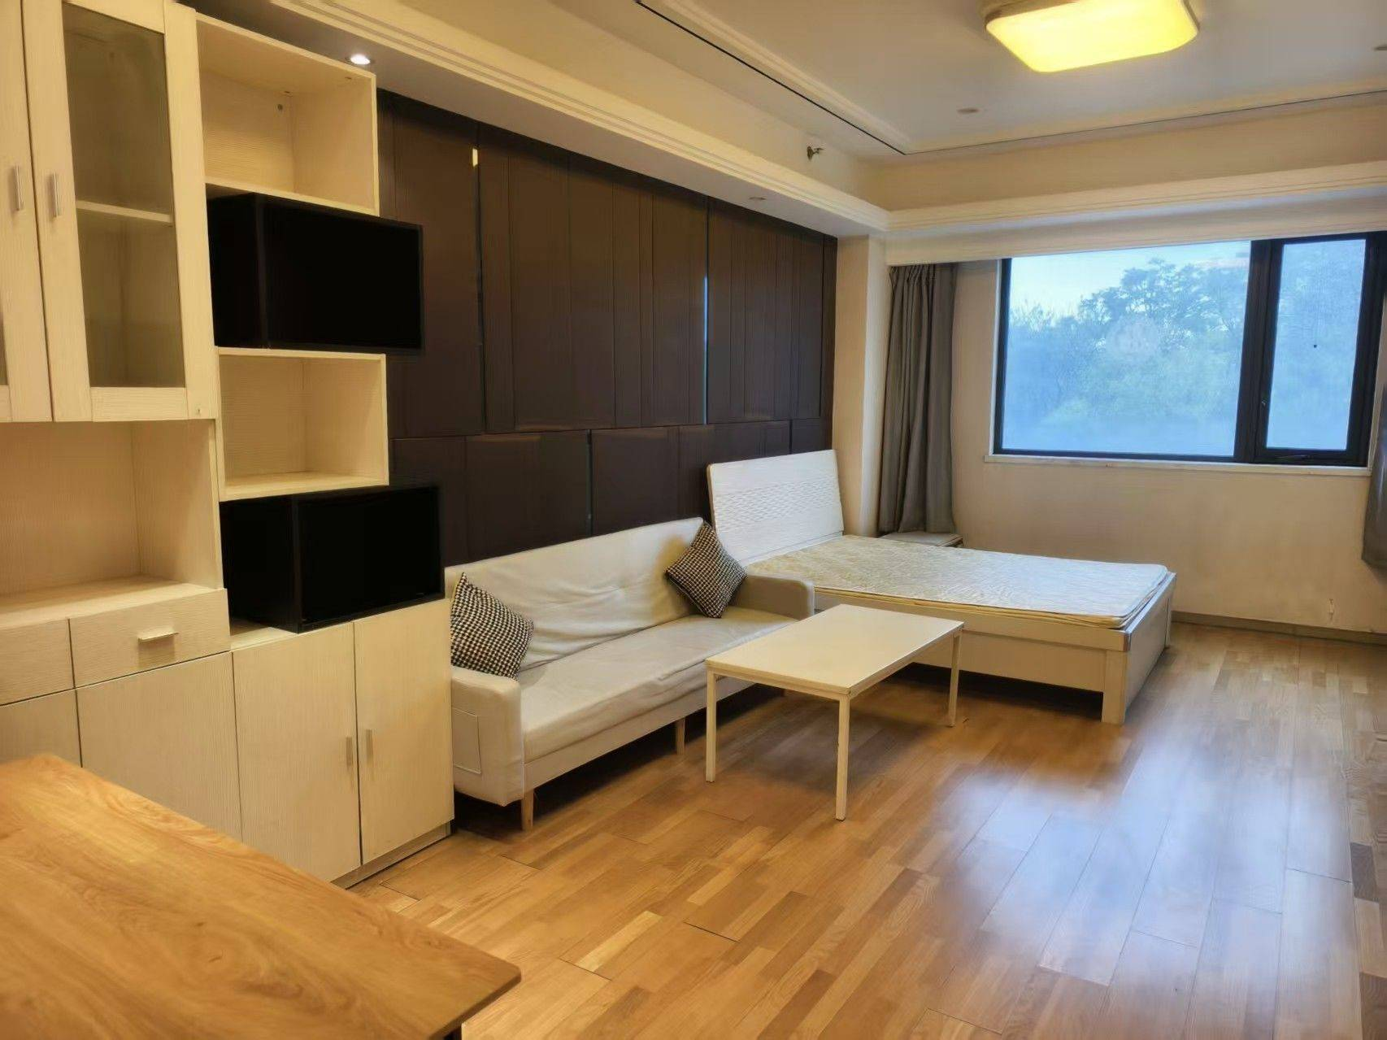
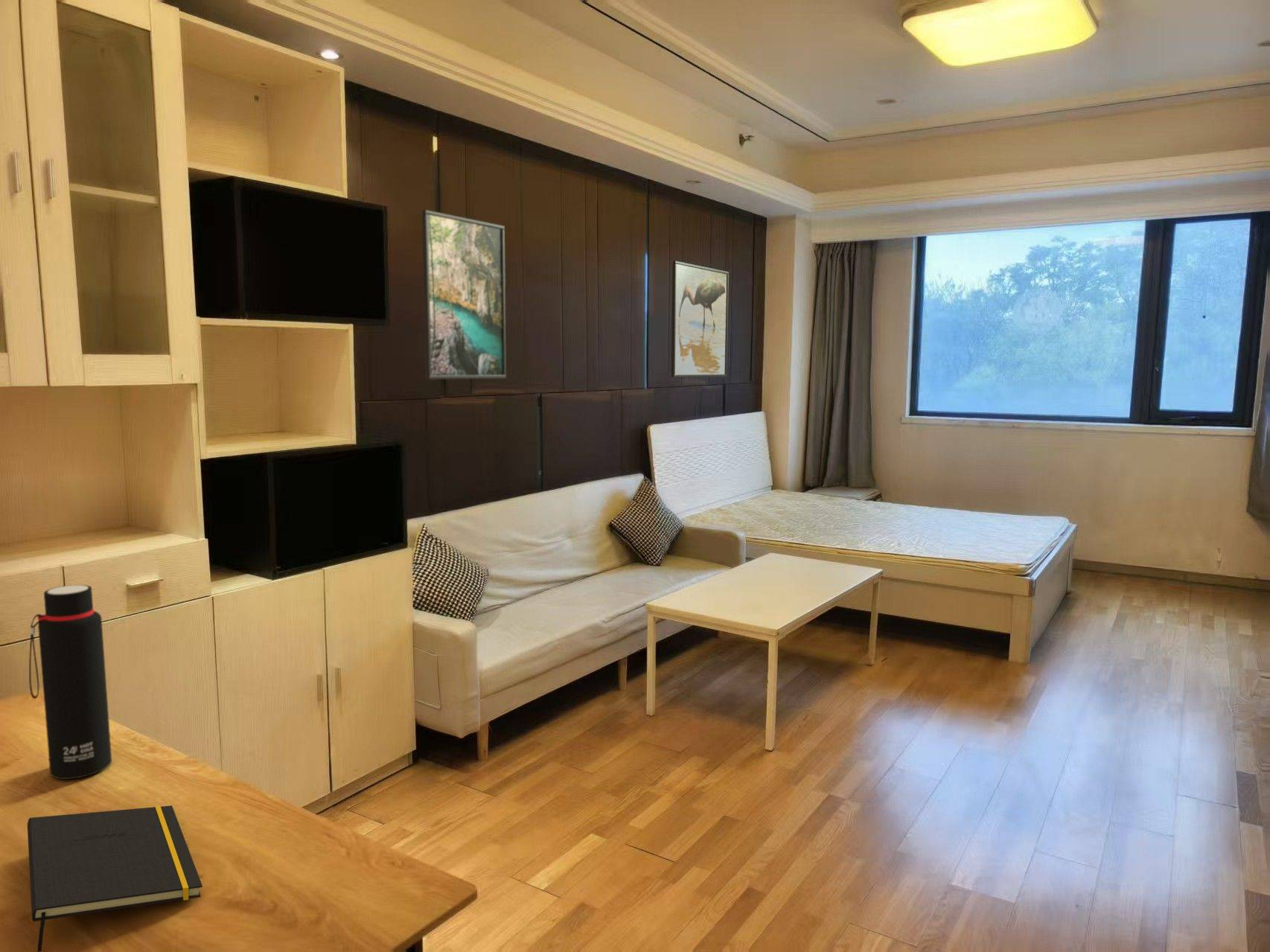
+ water bottle [28,584,112,780]
+ notepad [27,805,203,952]
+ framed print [670,260,730,378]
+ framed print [421,209,507,380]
